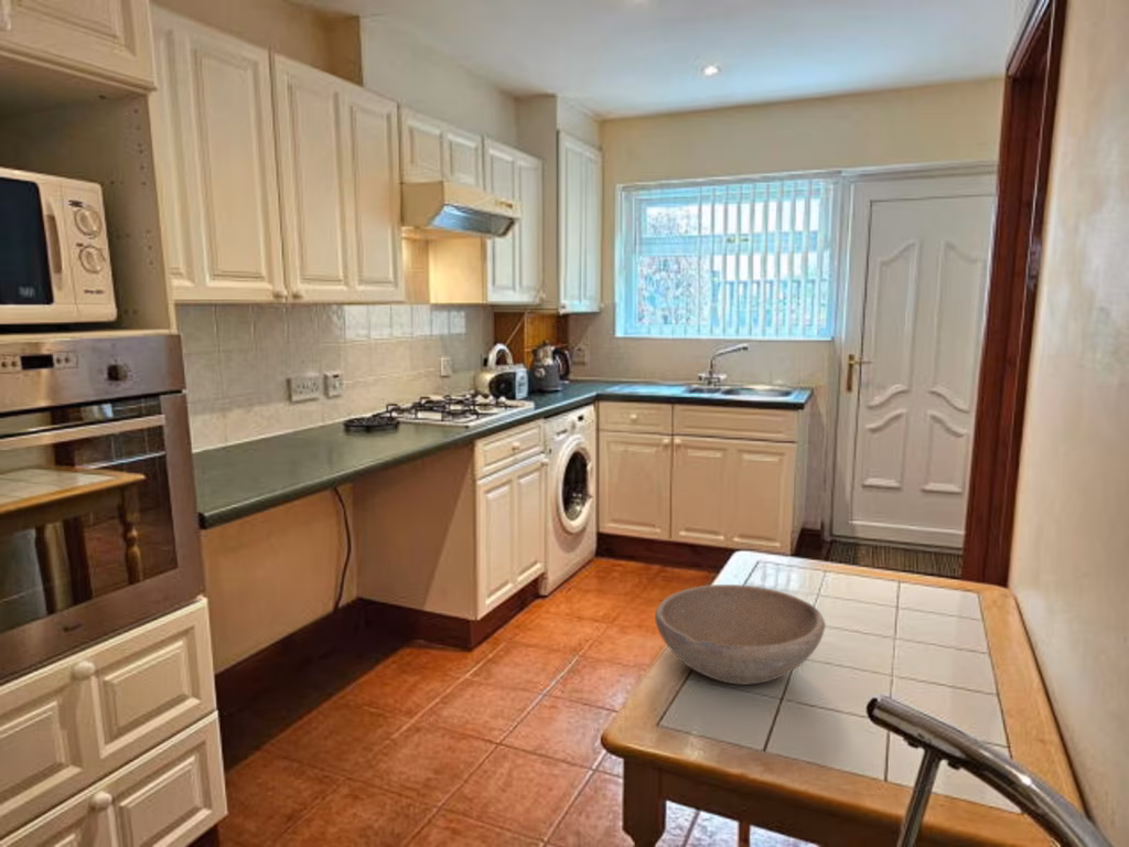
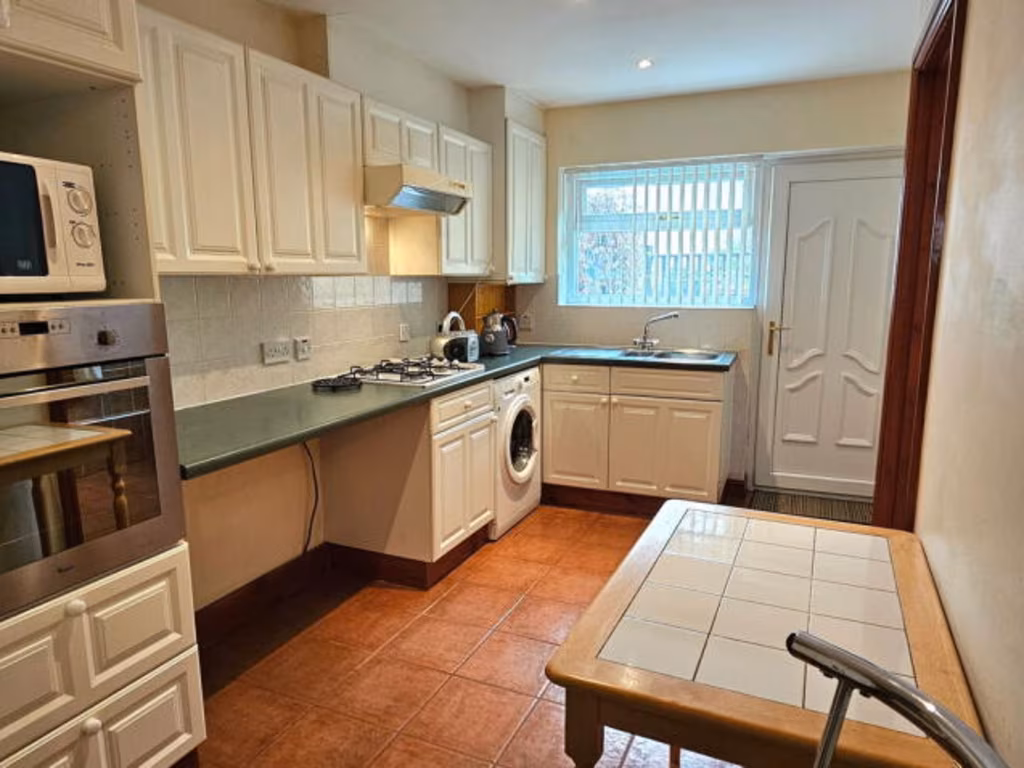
- bowl [654,583,826,686]
